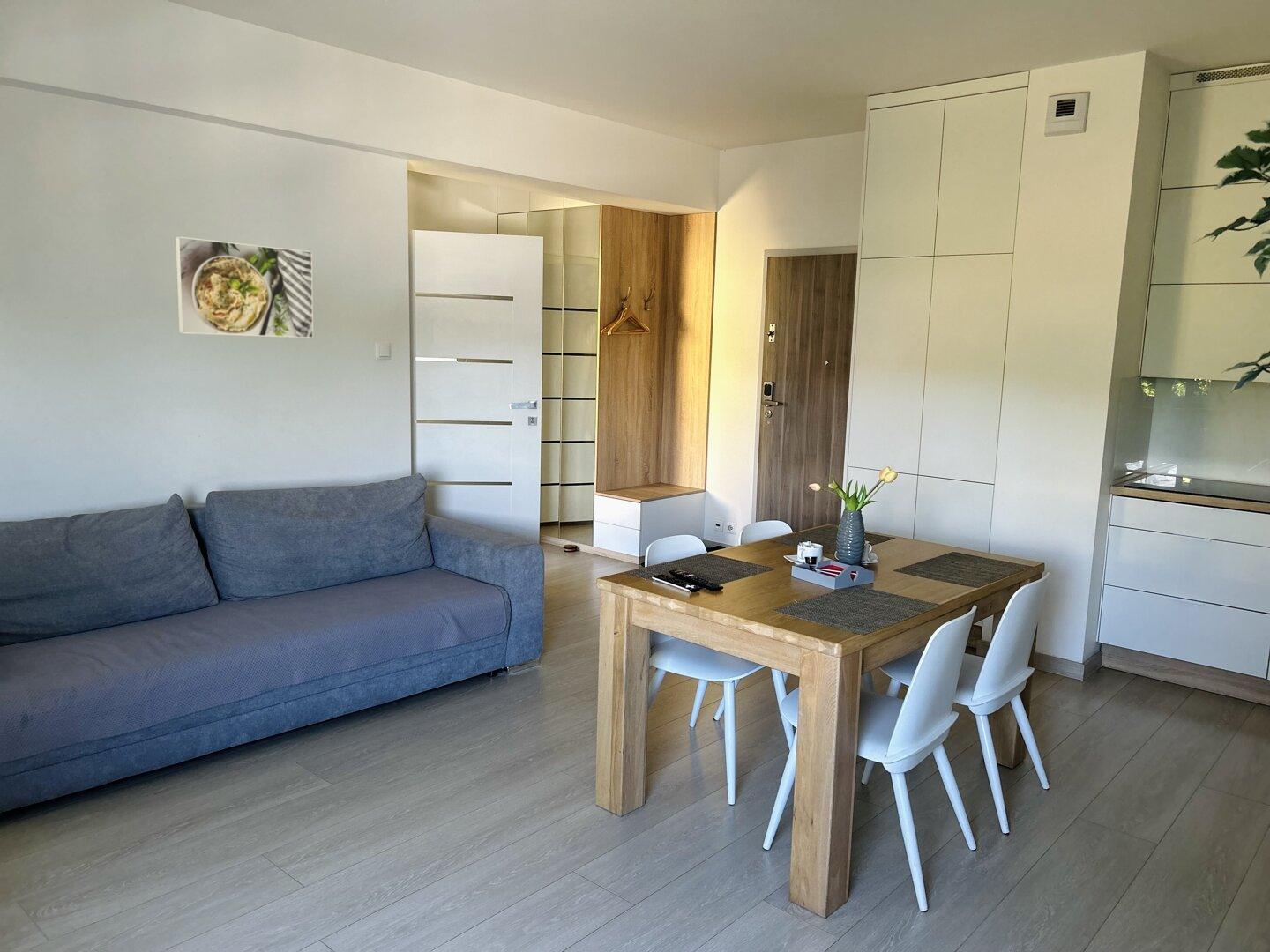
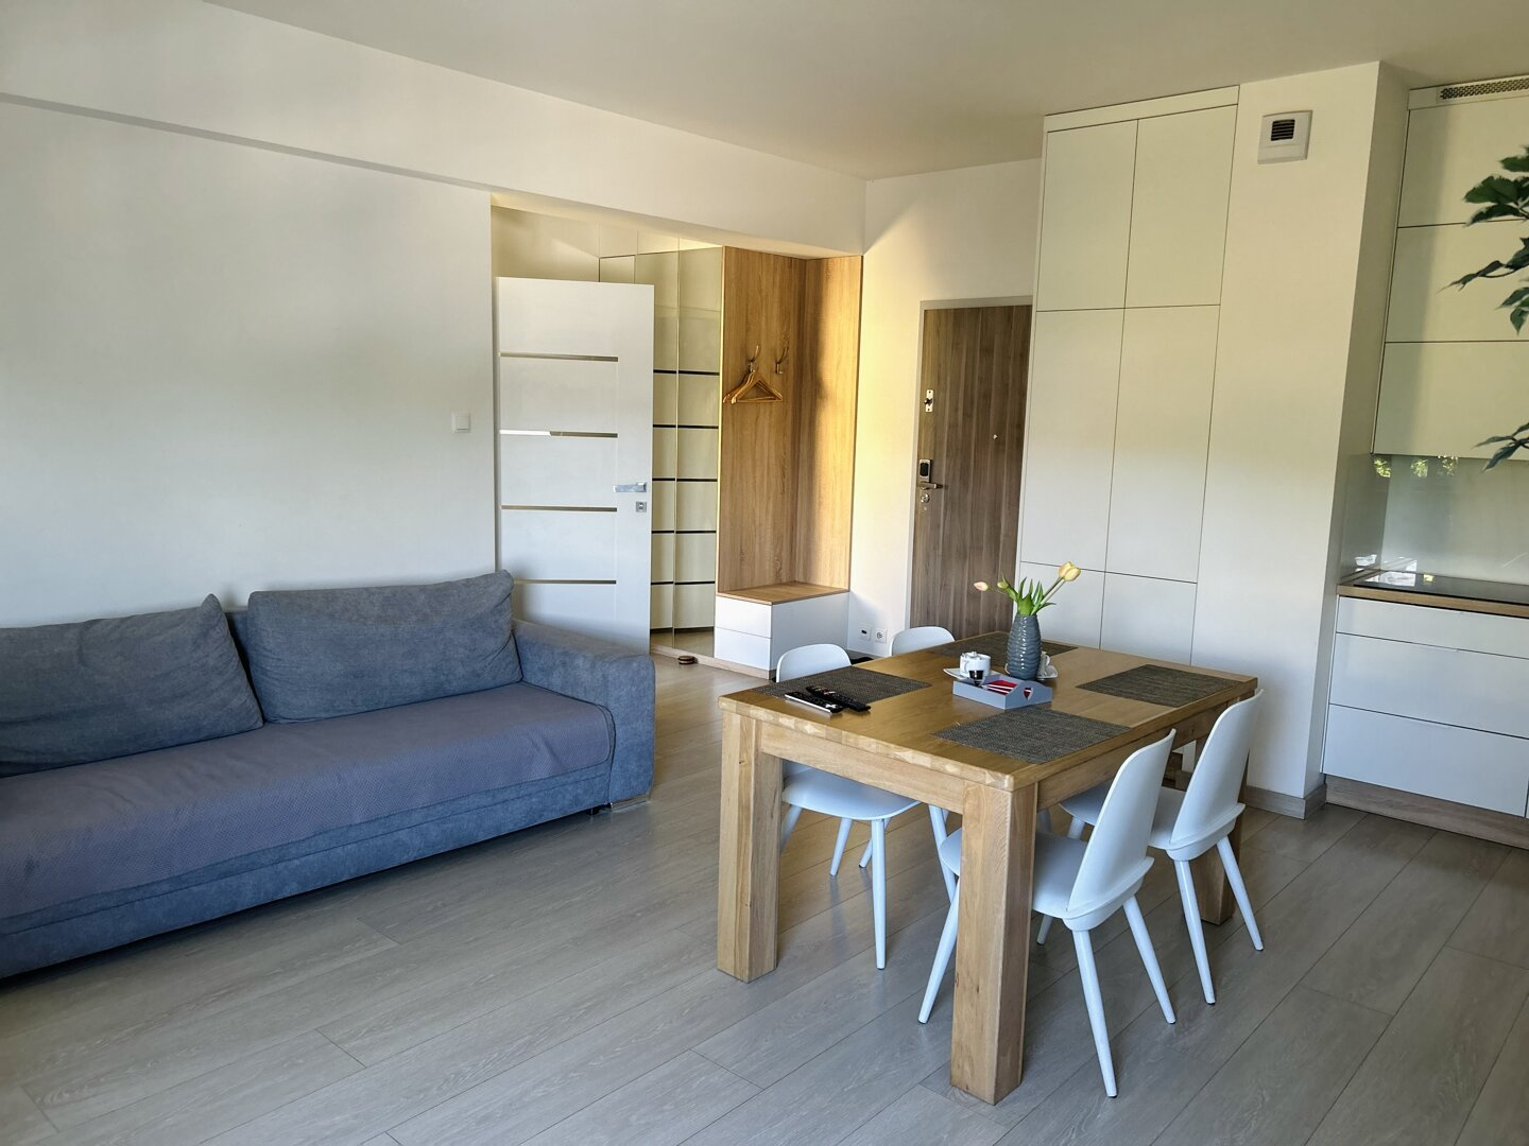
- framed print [175,235,314,338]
